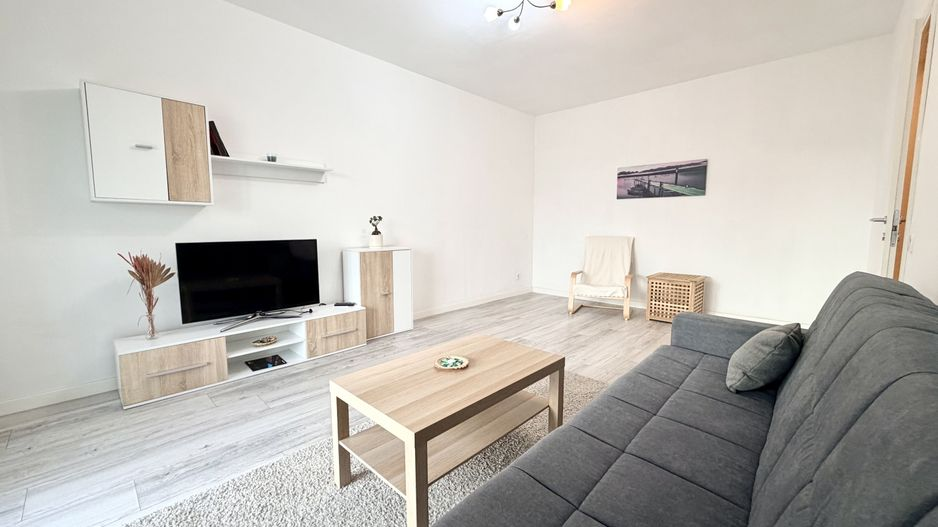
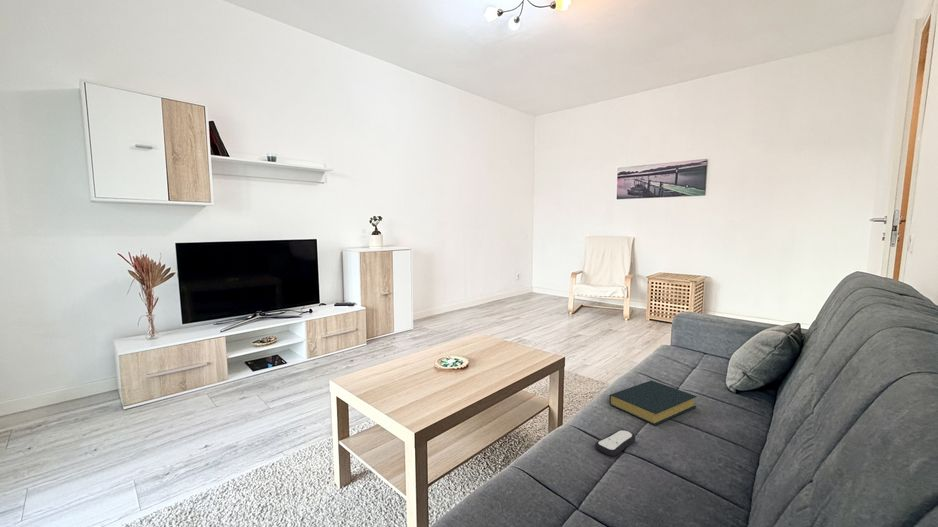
+ hardback book [608,380,698,426]
+ remote control [594,429,636,457]
